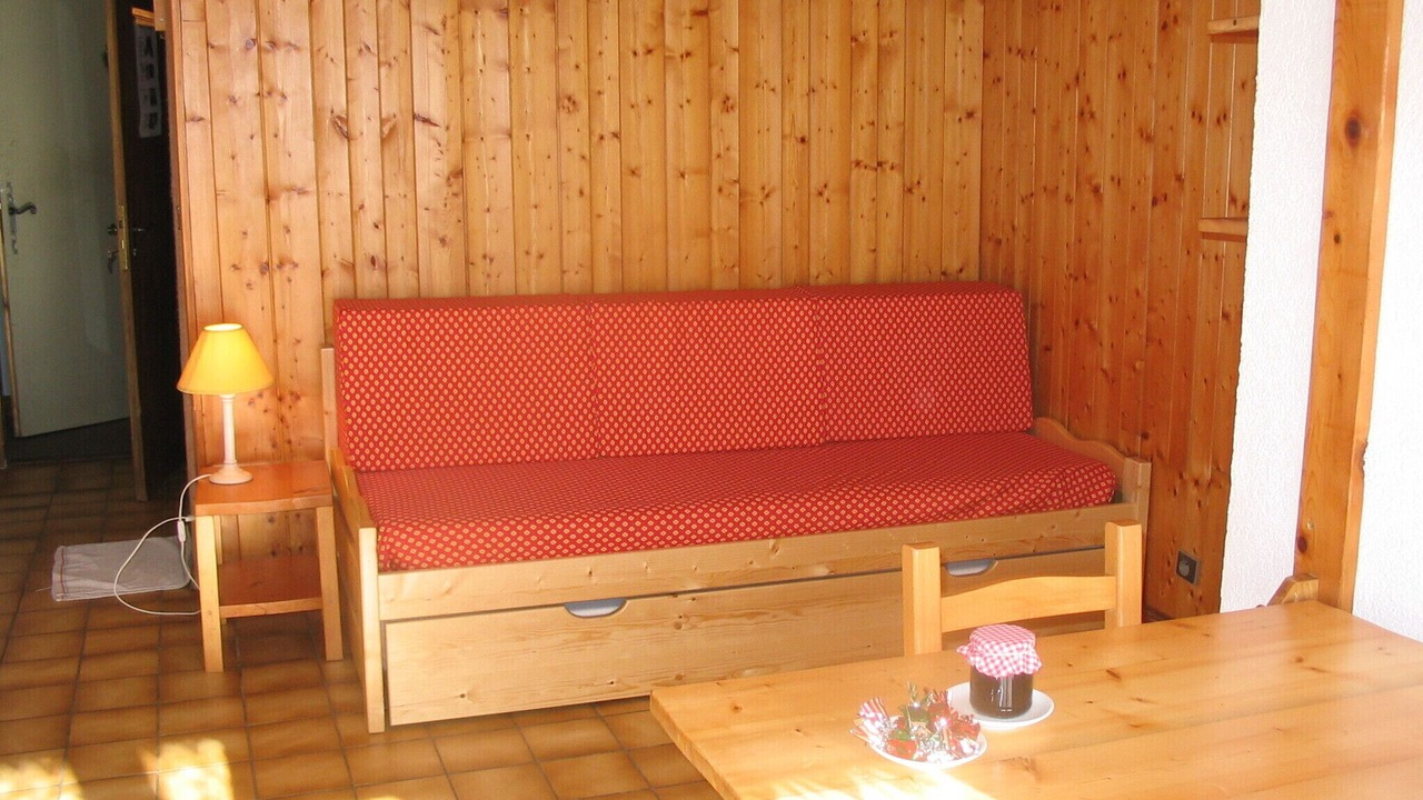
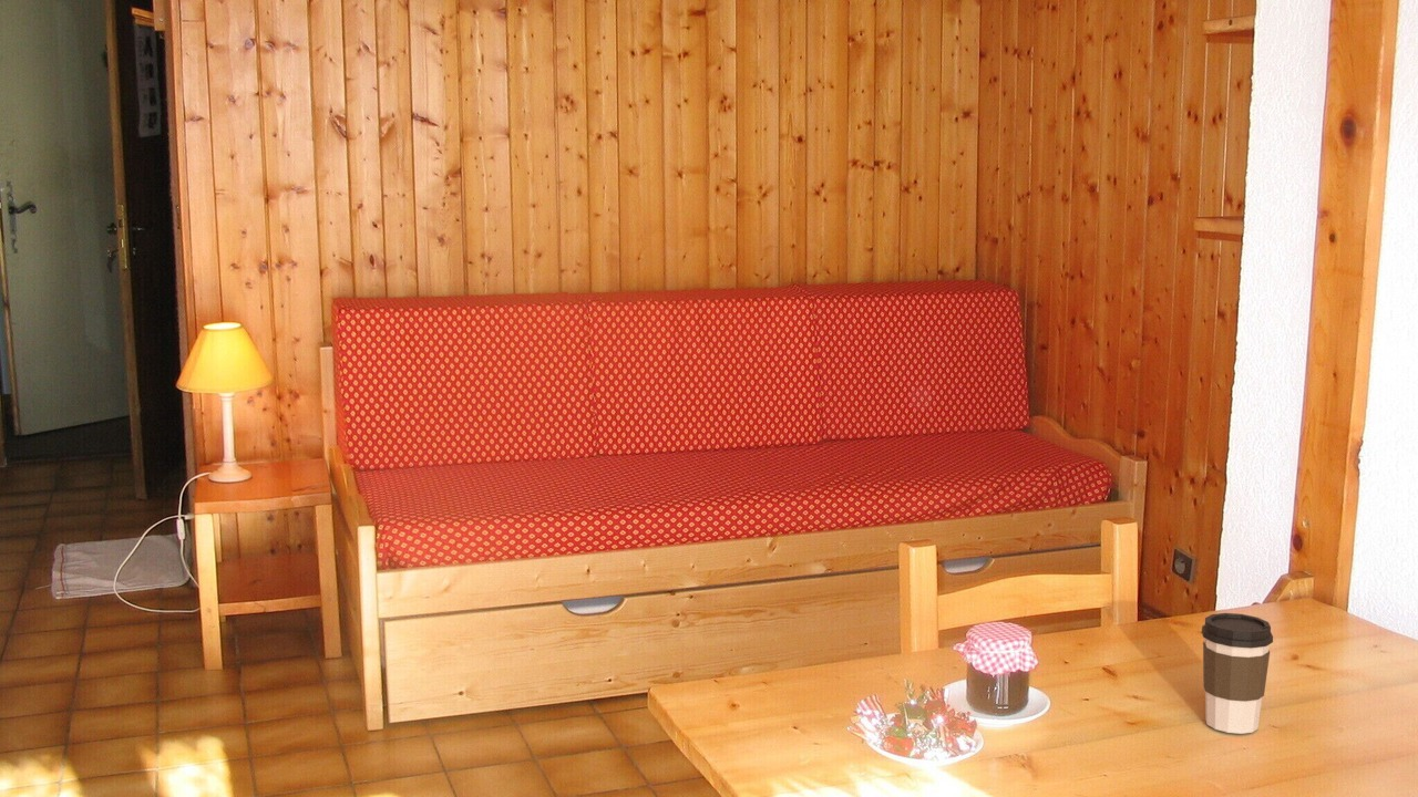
+ coffee cup [1201,612,1274,735]
